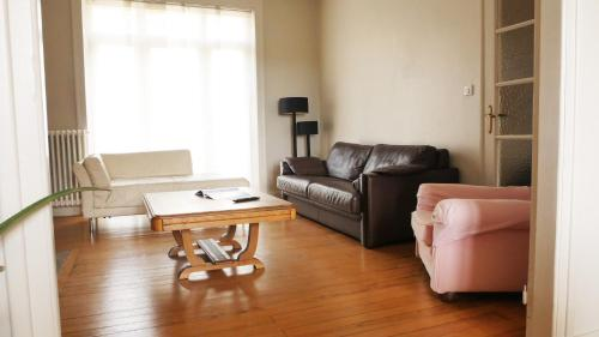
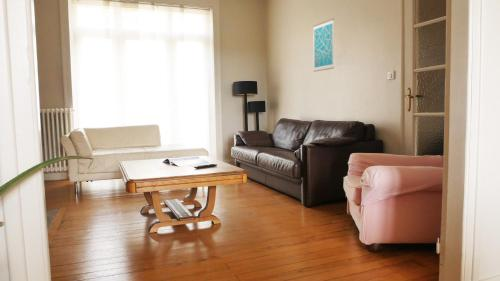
+ wall art [312,17,335,73]
